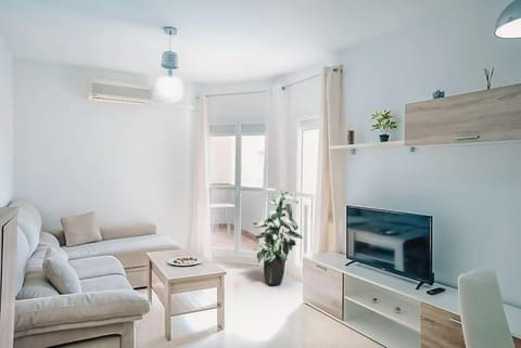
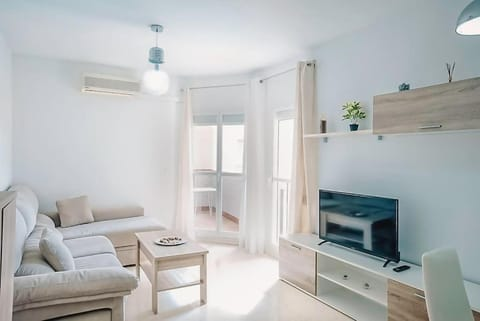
- indoor plant [252,186,304,286]
